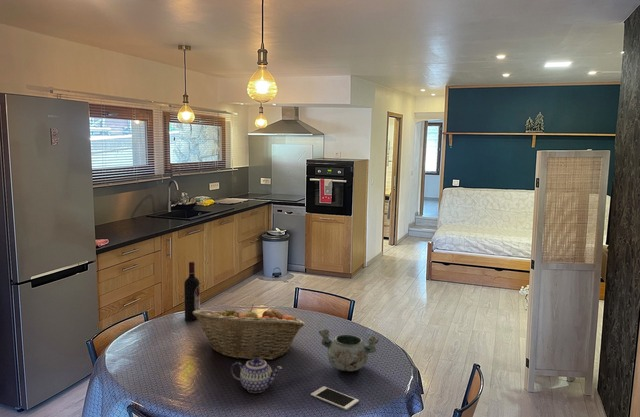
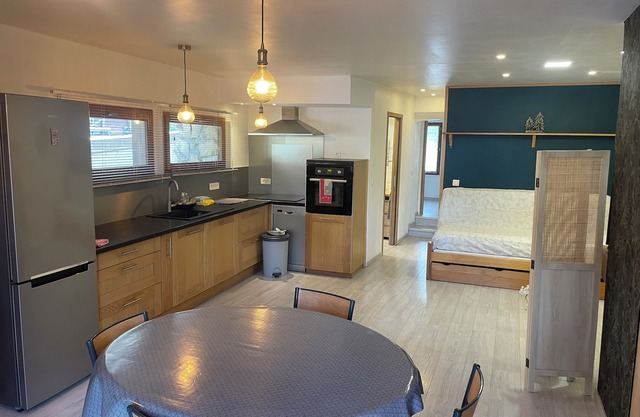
- decorative bowl [318,328,380,372]
- fruit basket [192,304,306,361]
- teapot [230,357,284,394]
- wine bottle [183,261,201,322]
- cell phone [310,386,360,411]
